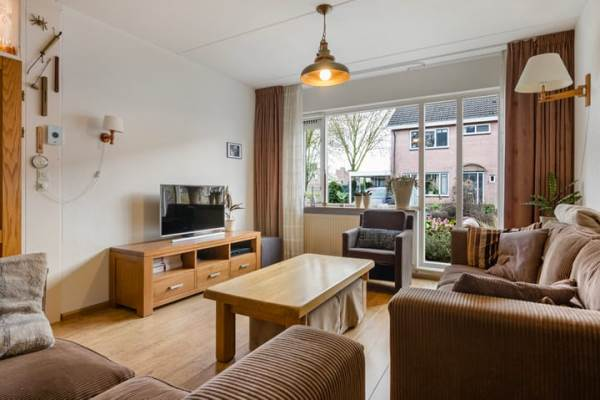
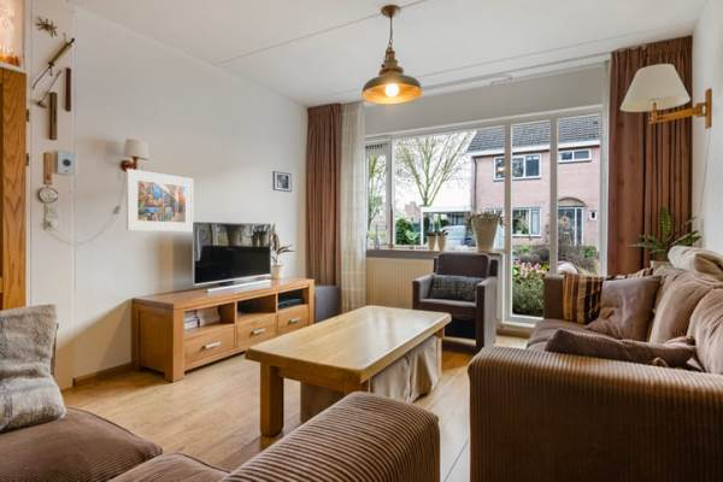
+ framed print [125,167,195,233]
